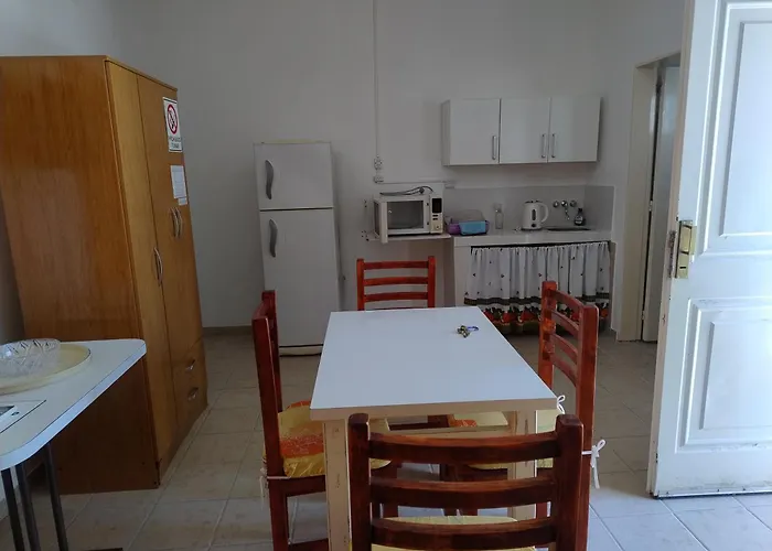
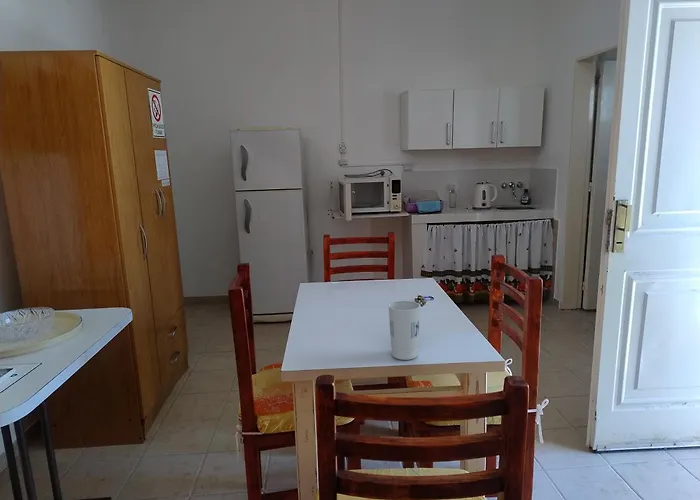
+ cup [387,300,421,361]
